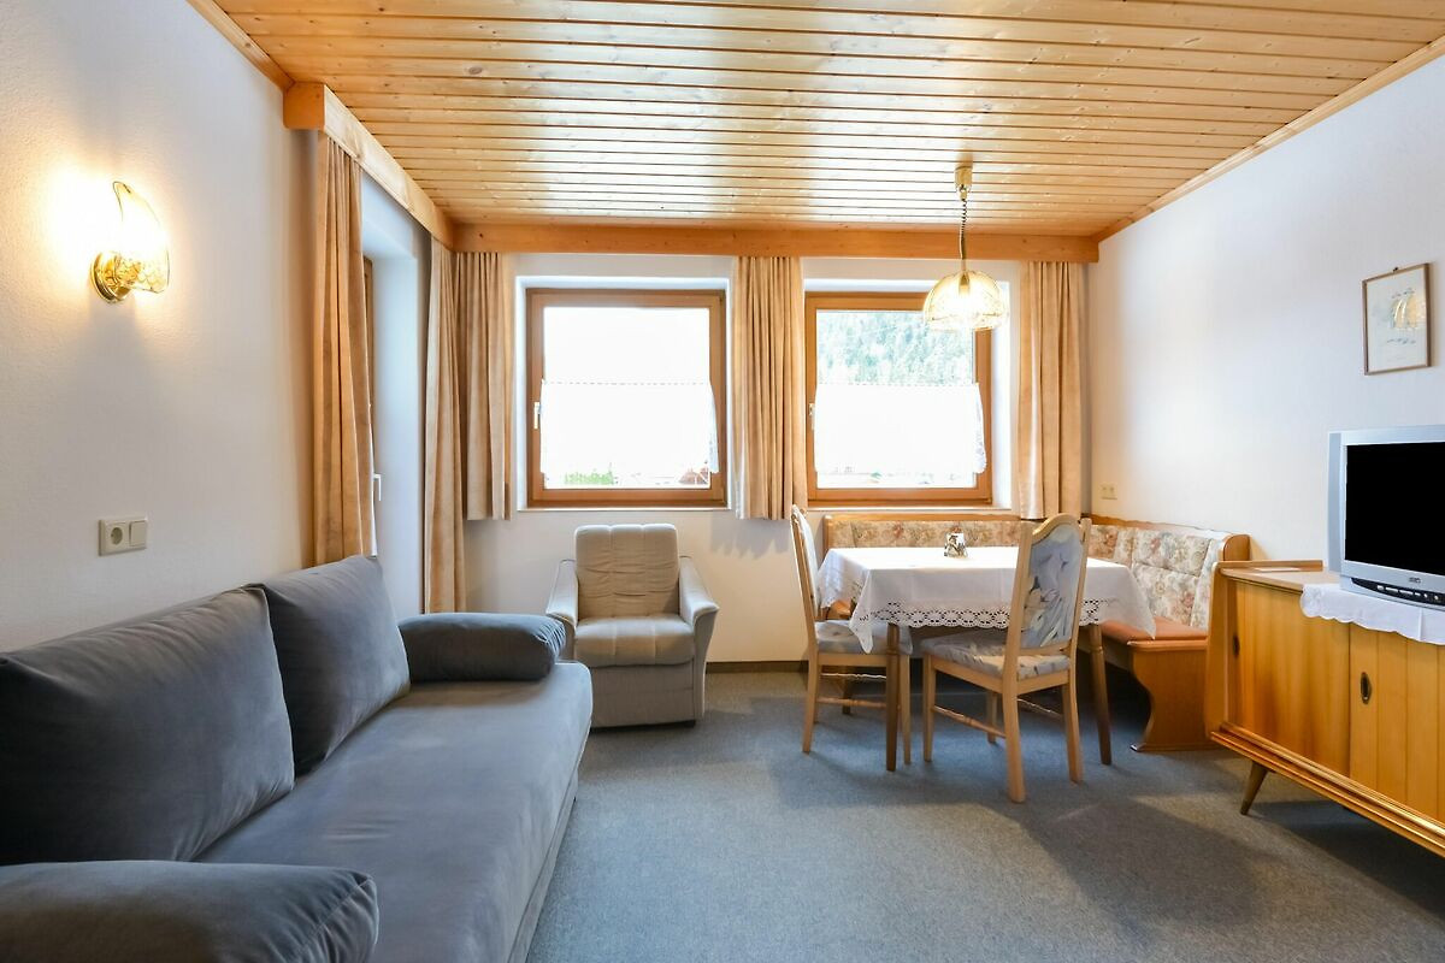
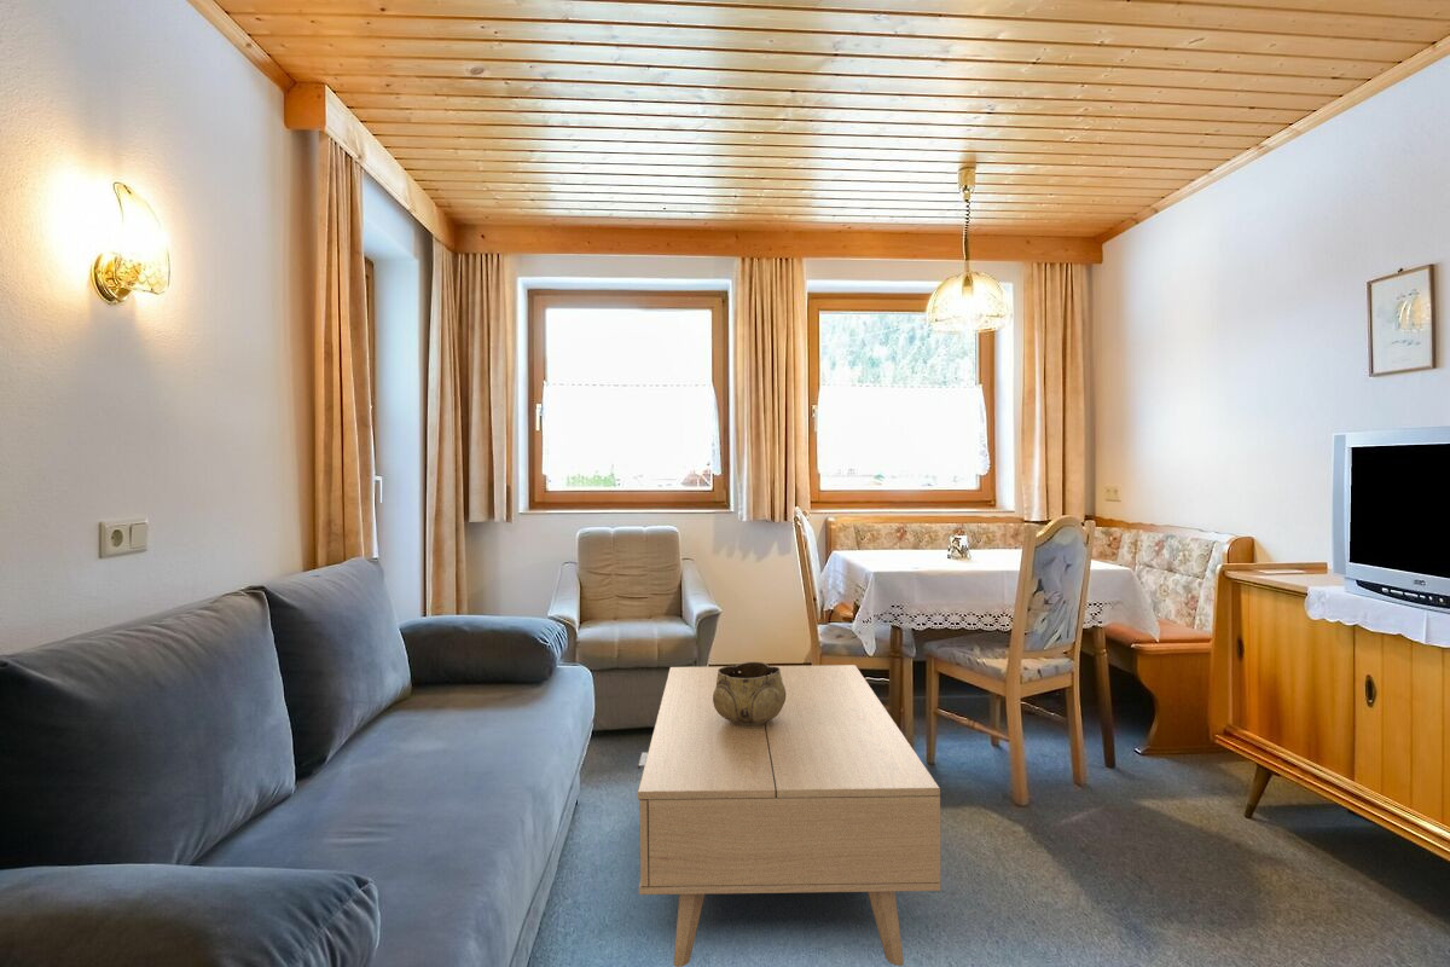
+ coffee table [637,664,941,967]
+ decorative bowl [713,661,785,725]
